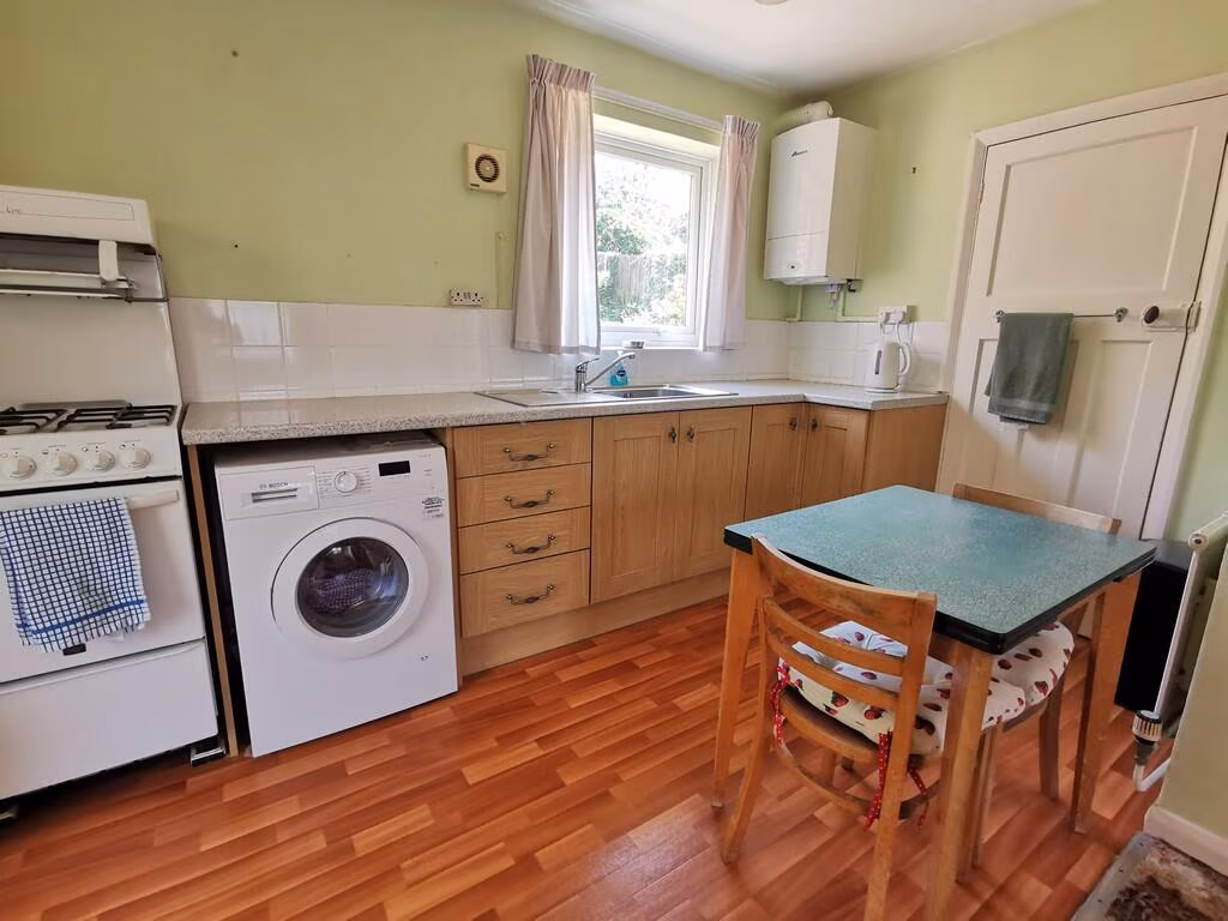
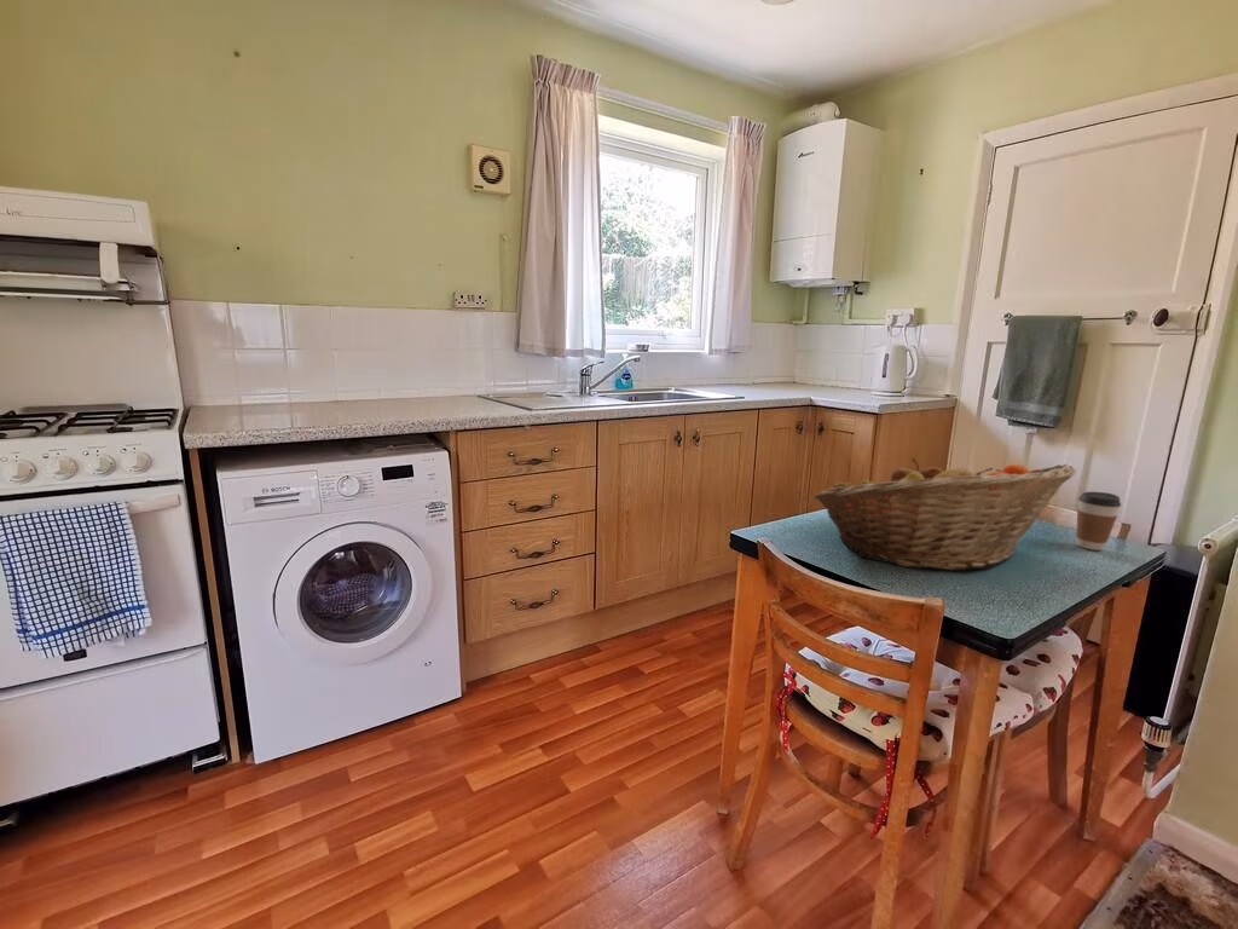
+ fruit basket [812,457,1077,572]
+ coffee cup [1075,491,1122,552]
